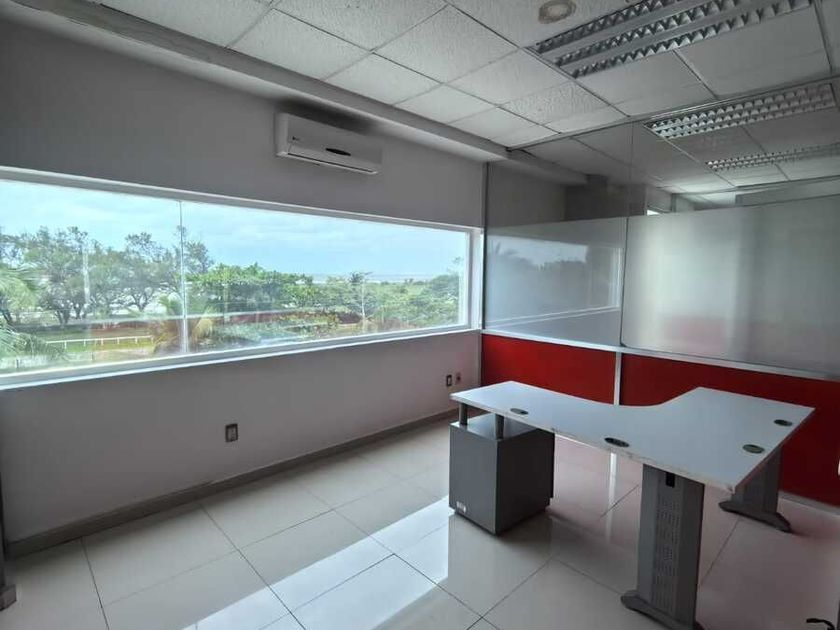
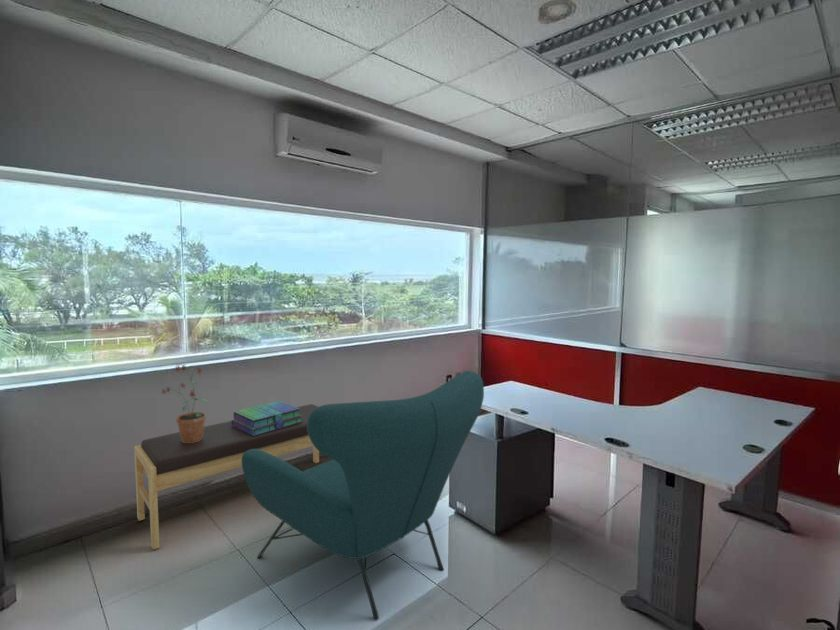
+ stack of books [230,400,302,436]
+ bench [133,403,320,551]
+ chair [241,370,485,620]
+ potted plant [161,363,209,443]
